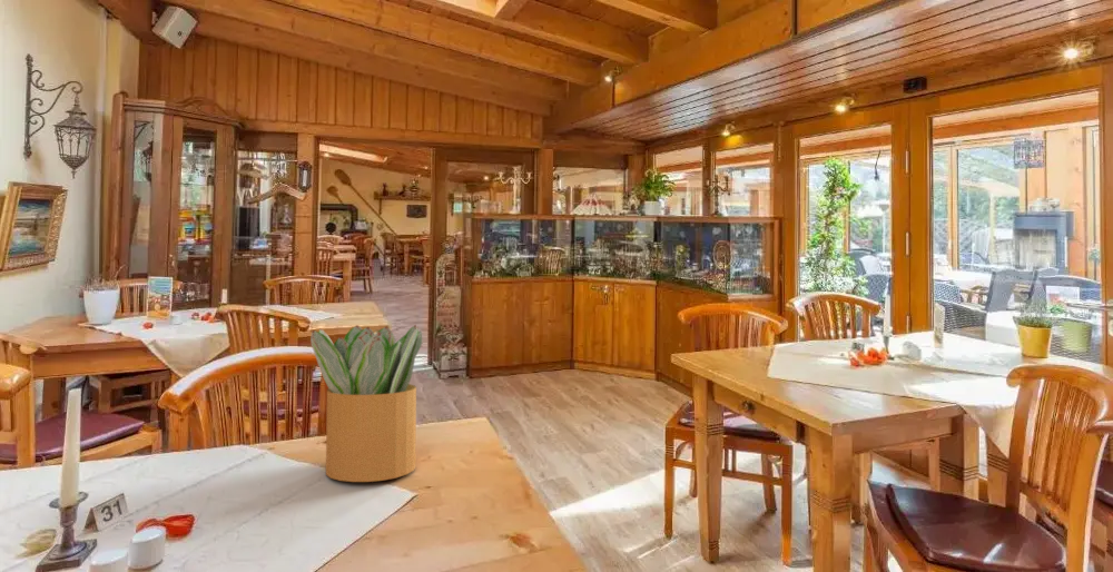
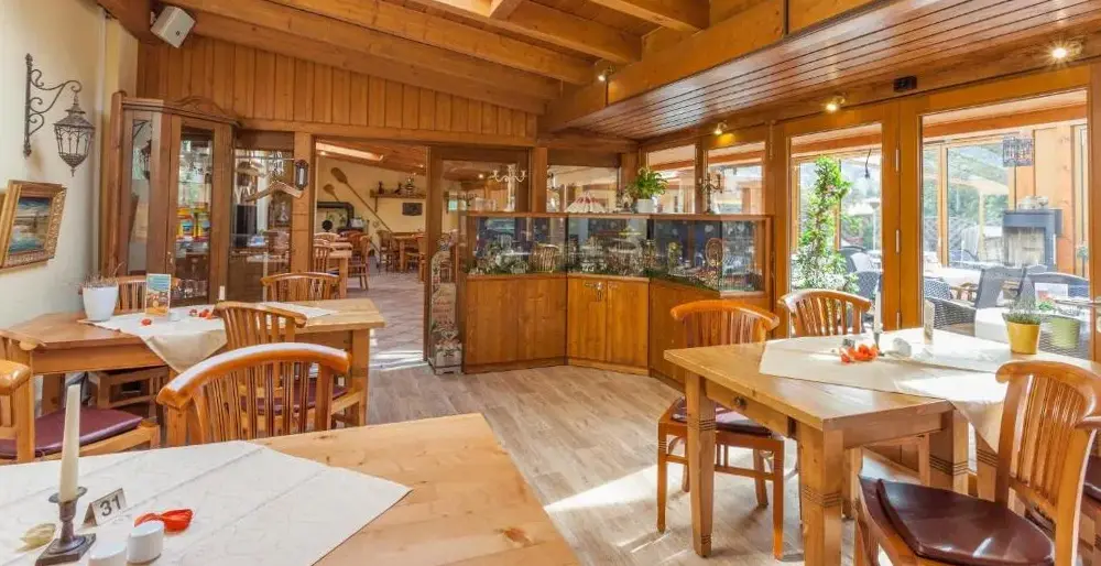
- potted plant [309,324,423,483]
